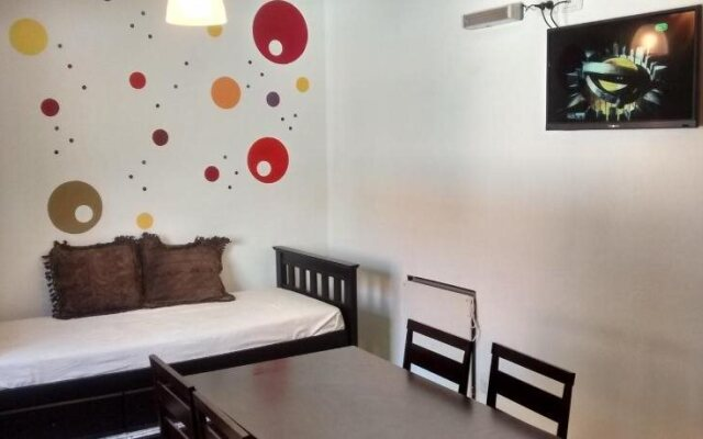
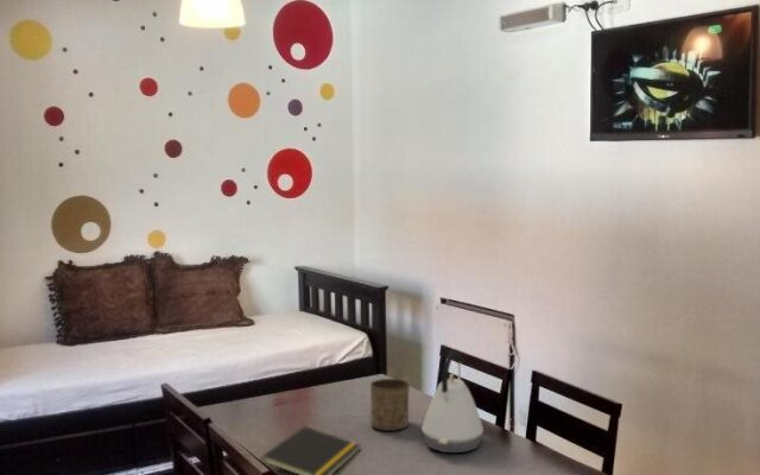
+ cup [369,378,411,432]
+ notepad [260,425,361,475]
+ kettle [420,349,484,454]
